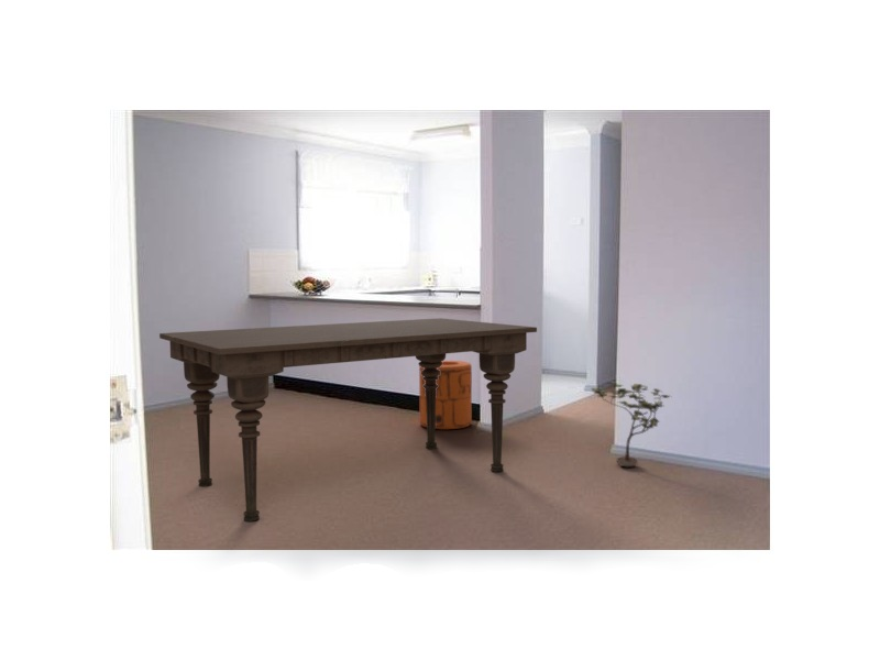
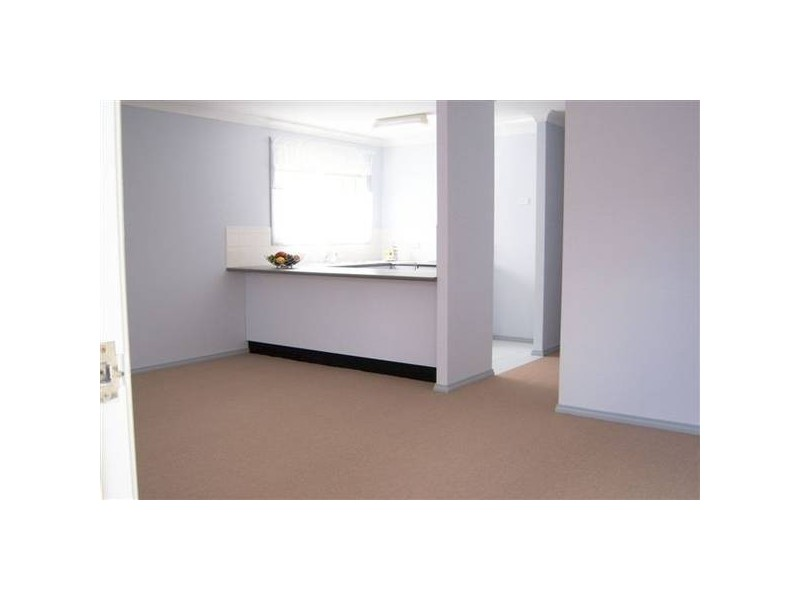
- trash can [418,360,473,430]
- decorative plant [590,381,672,468]
- dining table [158,317,538,522]
